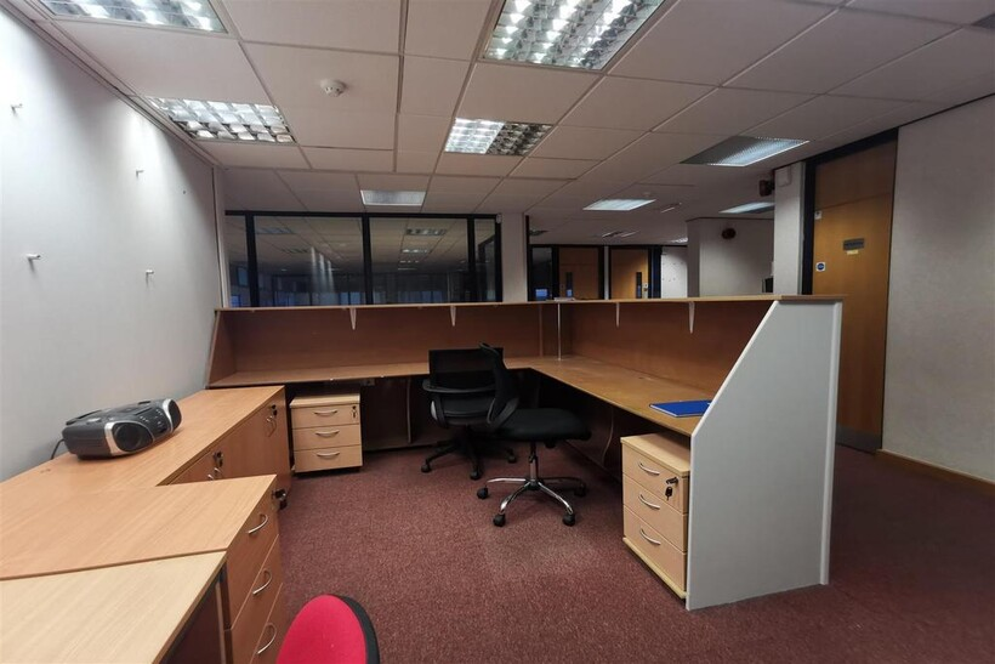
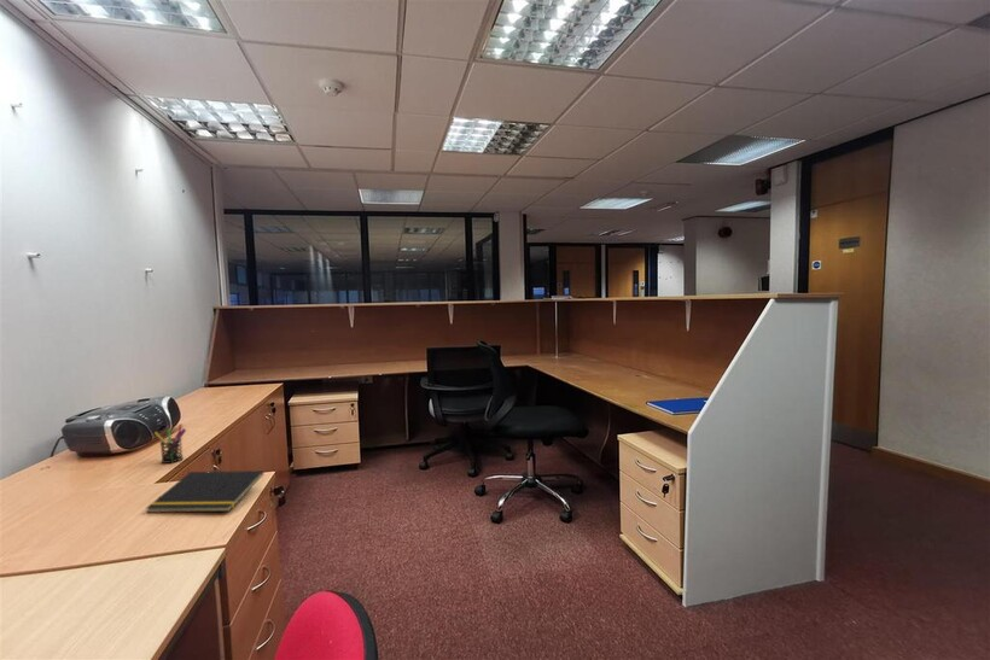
+ notepad [145,469,264,514]
+ pen holder [153,424,187,465]
